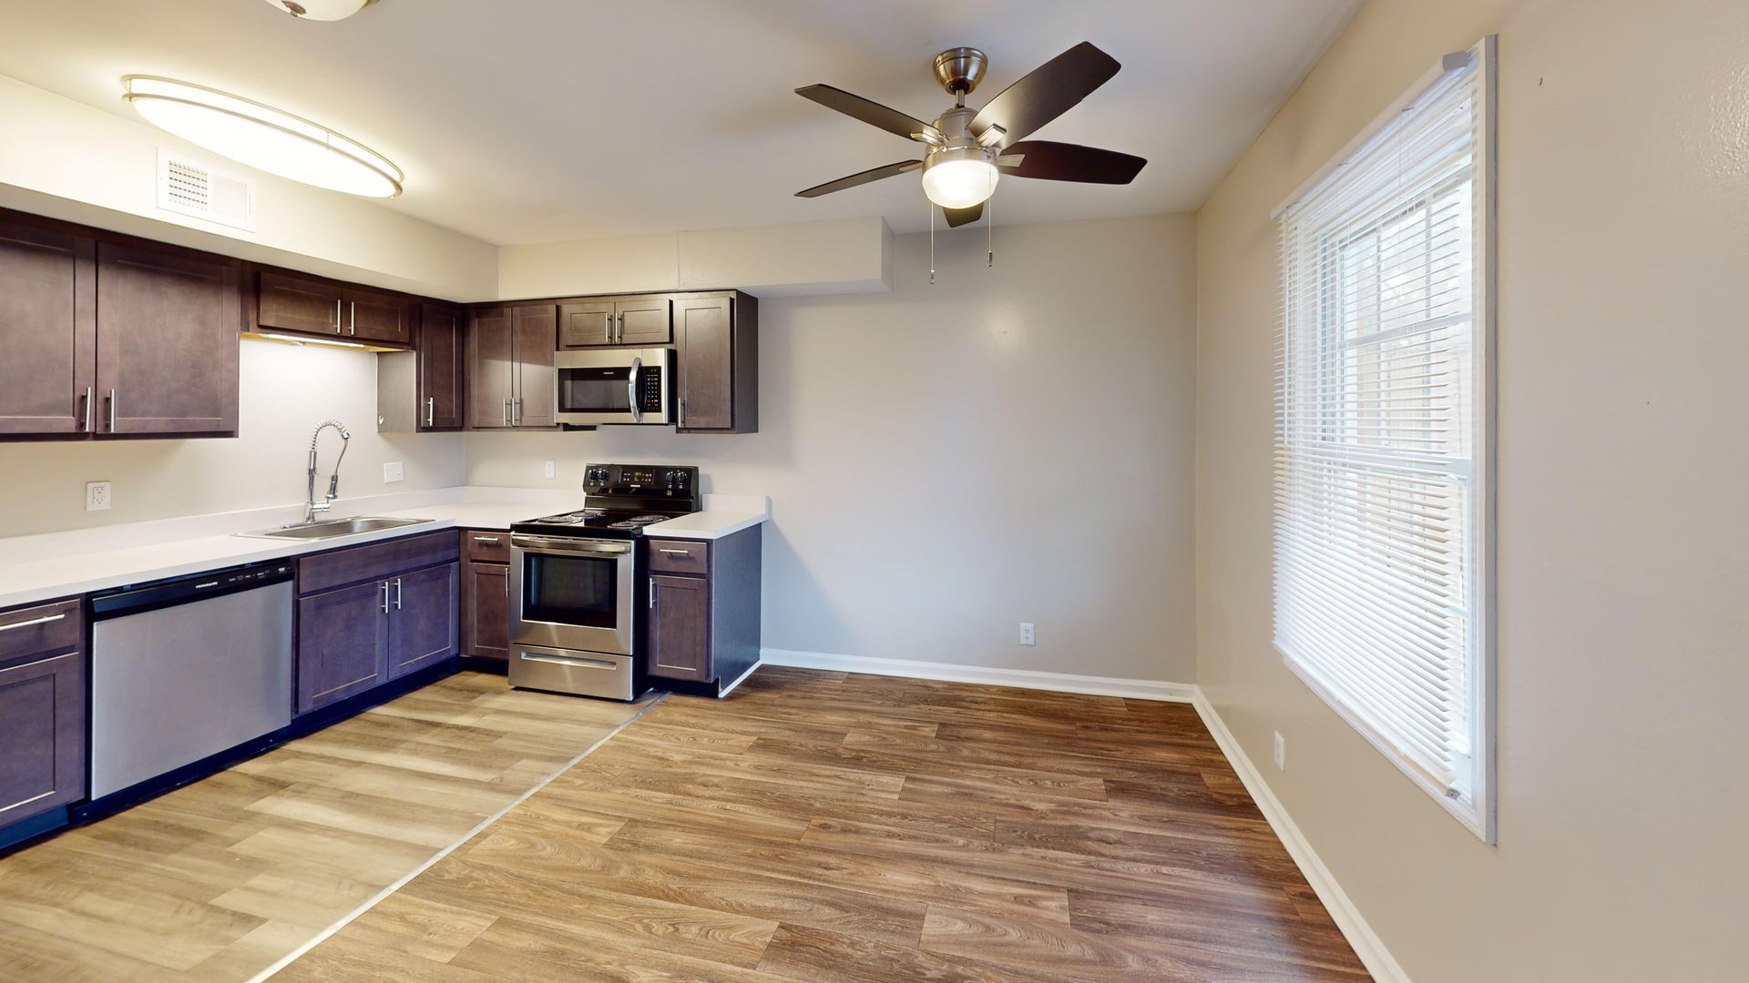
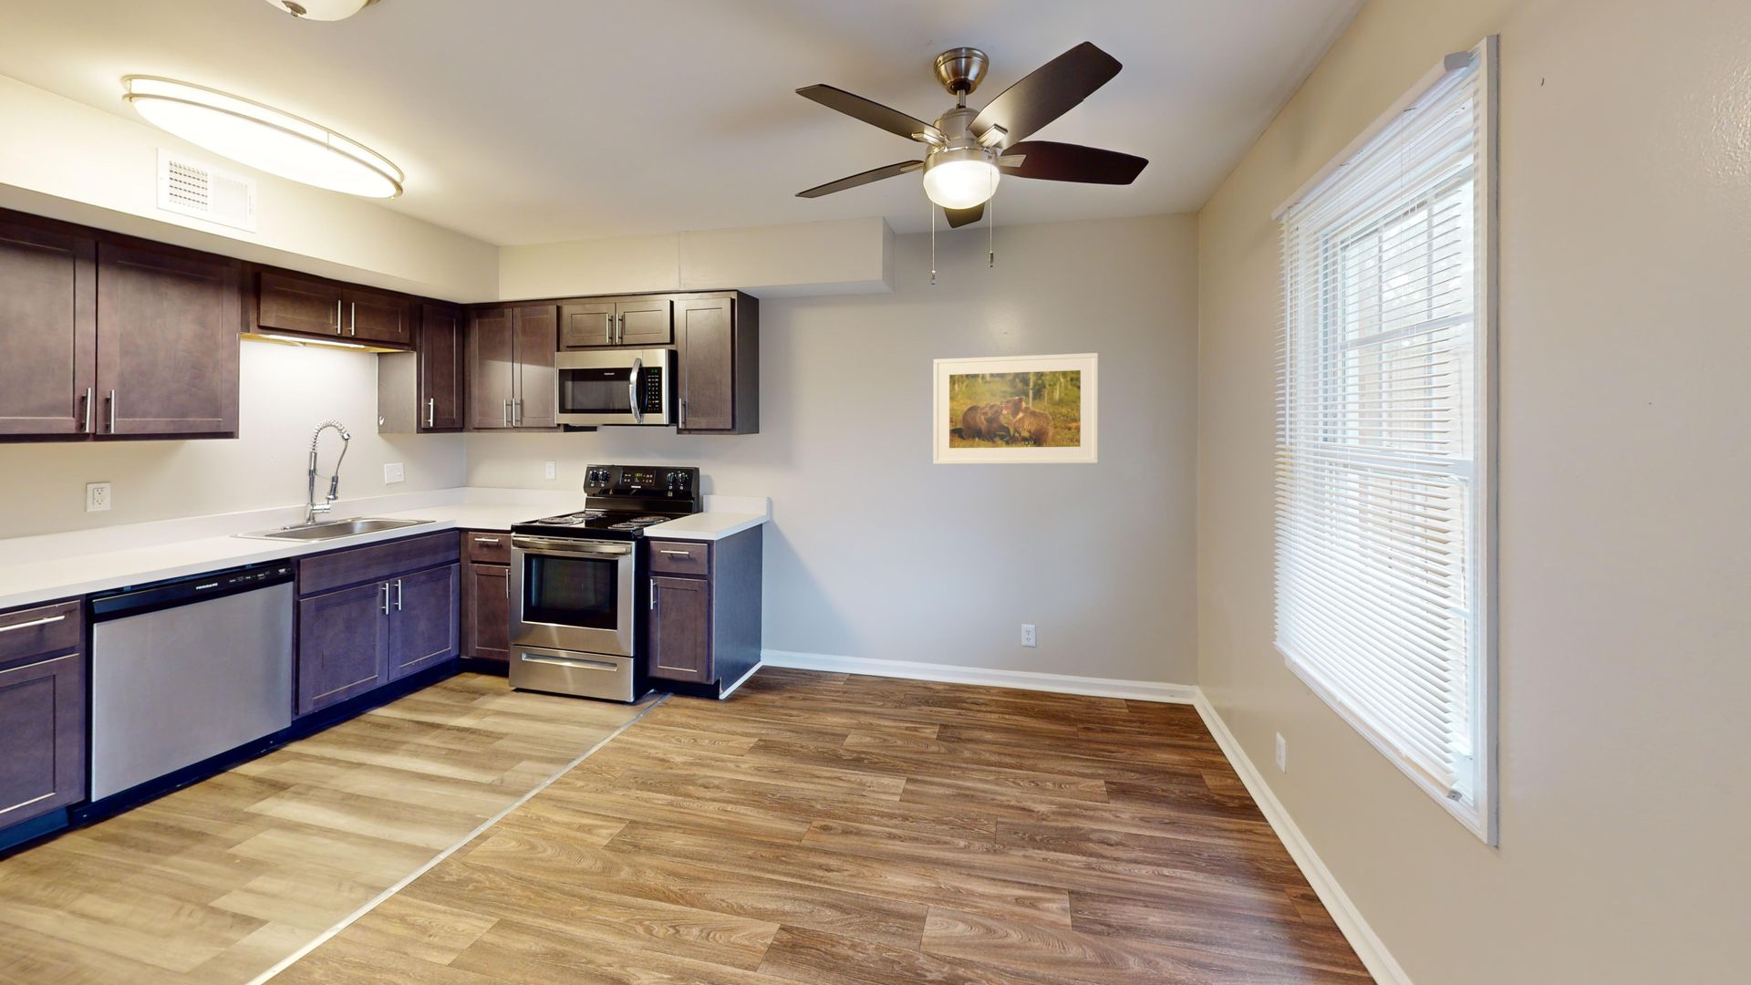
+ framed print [932,352,1099,465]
